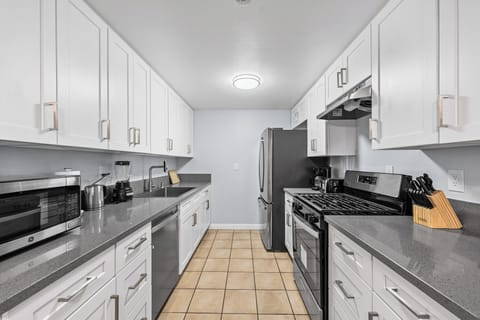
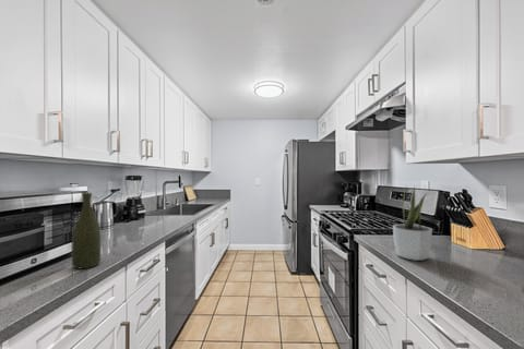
+ potted plant [392,185,433,262]
+ bottle [71,192,102,270]
